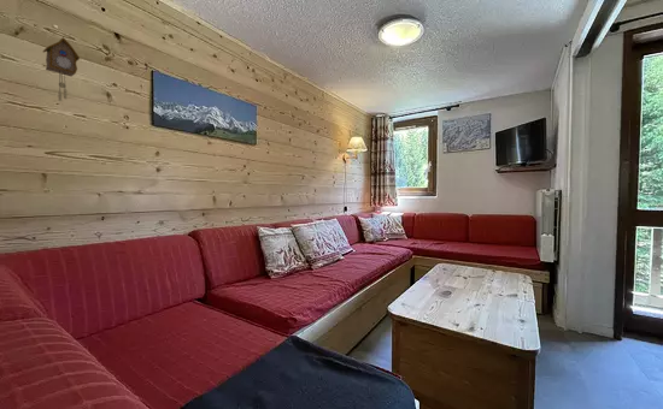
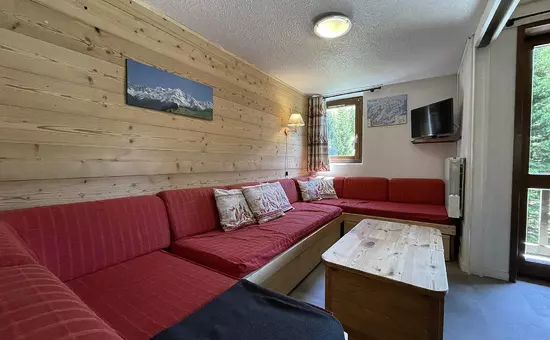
- cuckoo clock [42,36,81,102]
